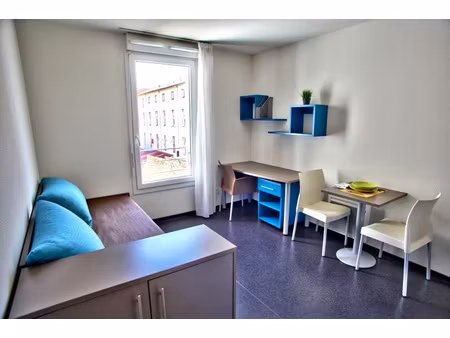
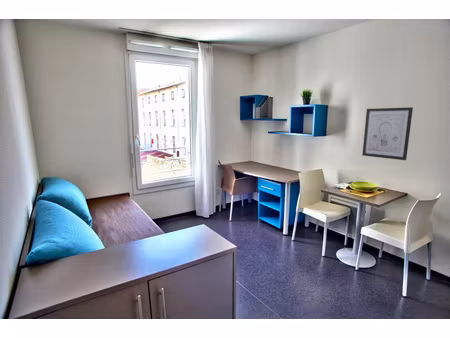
+ wall art [361,106,414,161]
